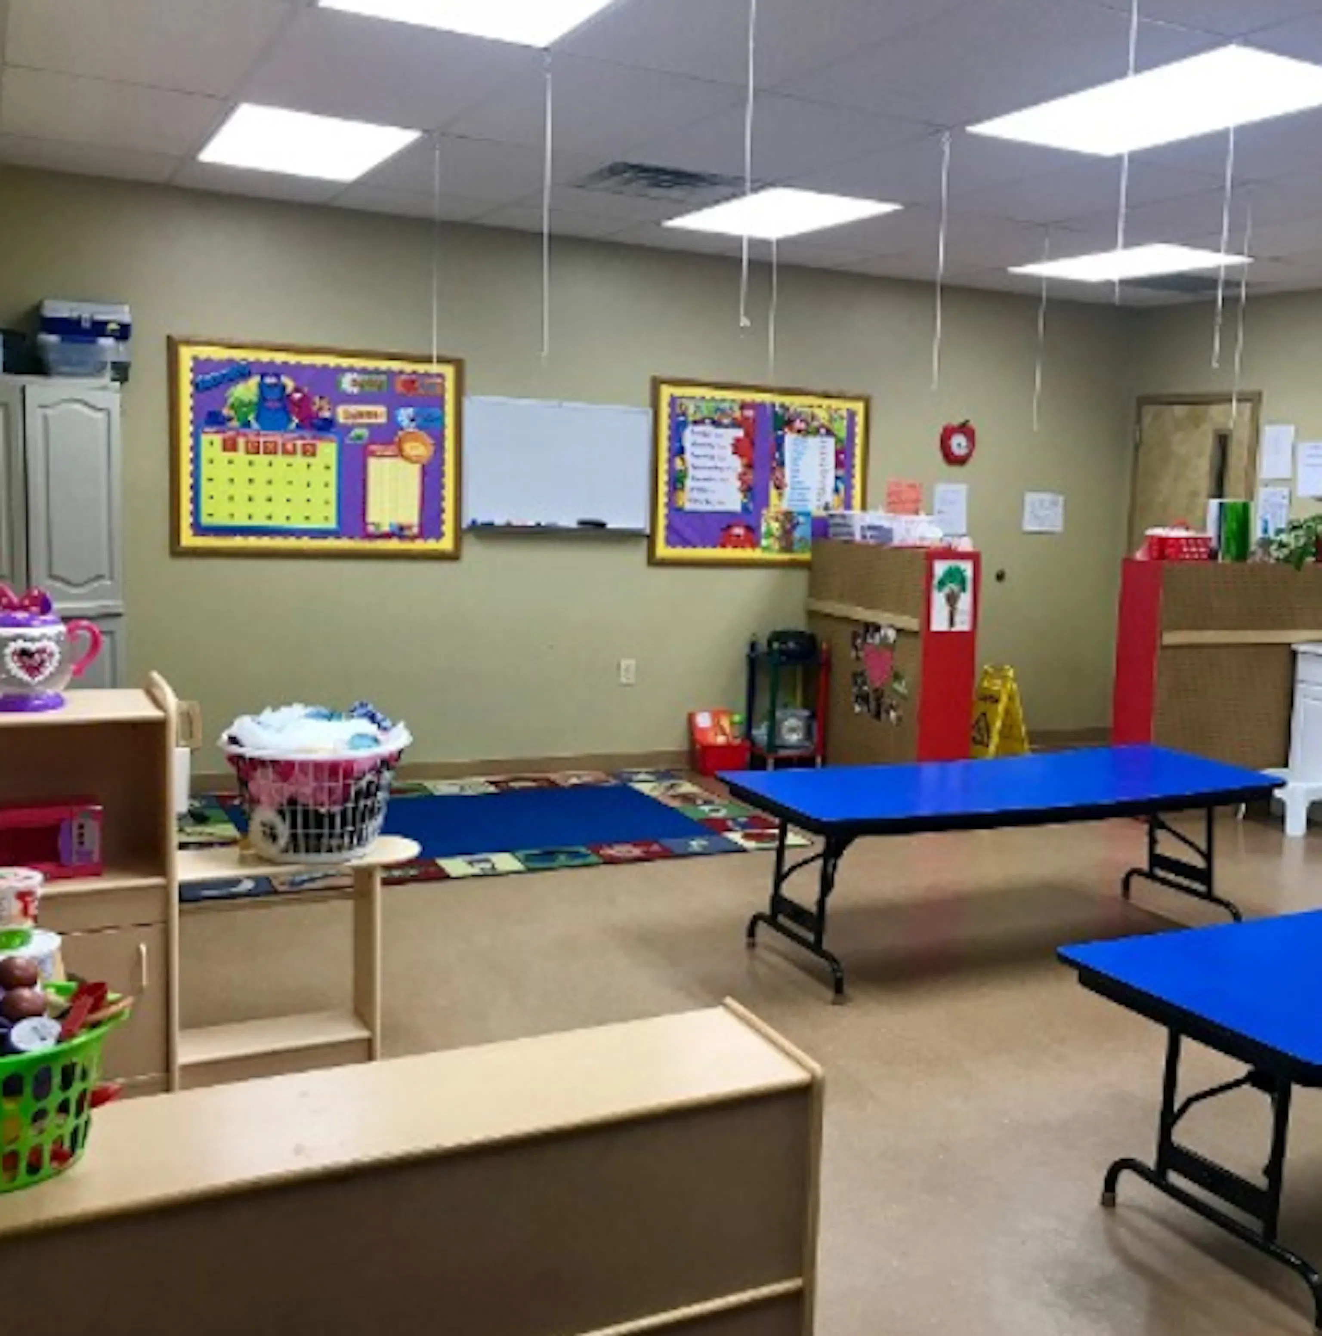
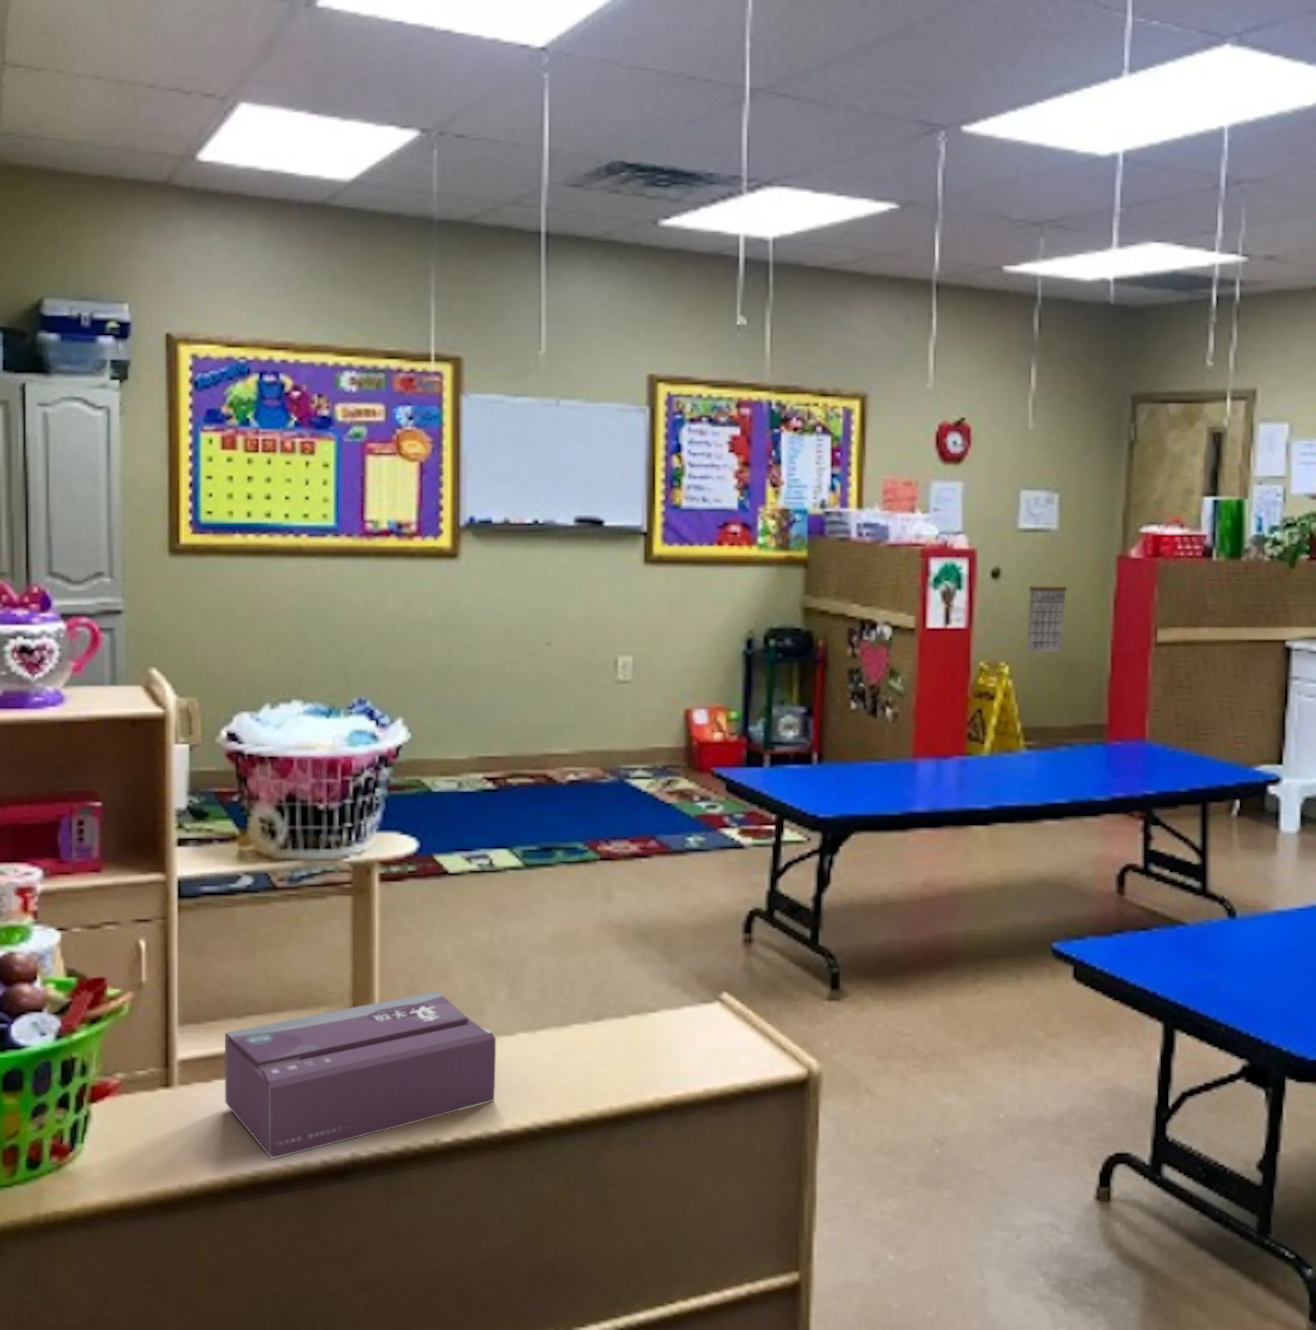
+ tissue box [224,990,497,1159]
+ calendar [1026,571,1068,653]
